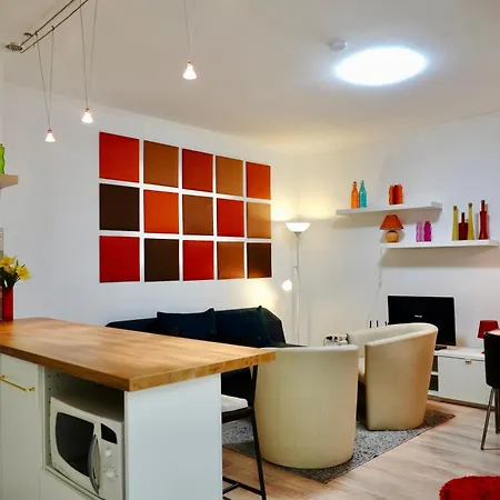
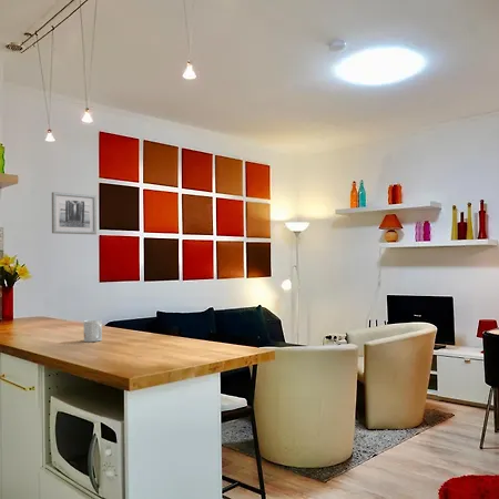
+ mug [83,318,103,343]
+ wall art [51,191,98,235]
